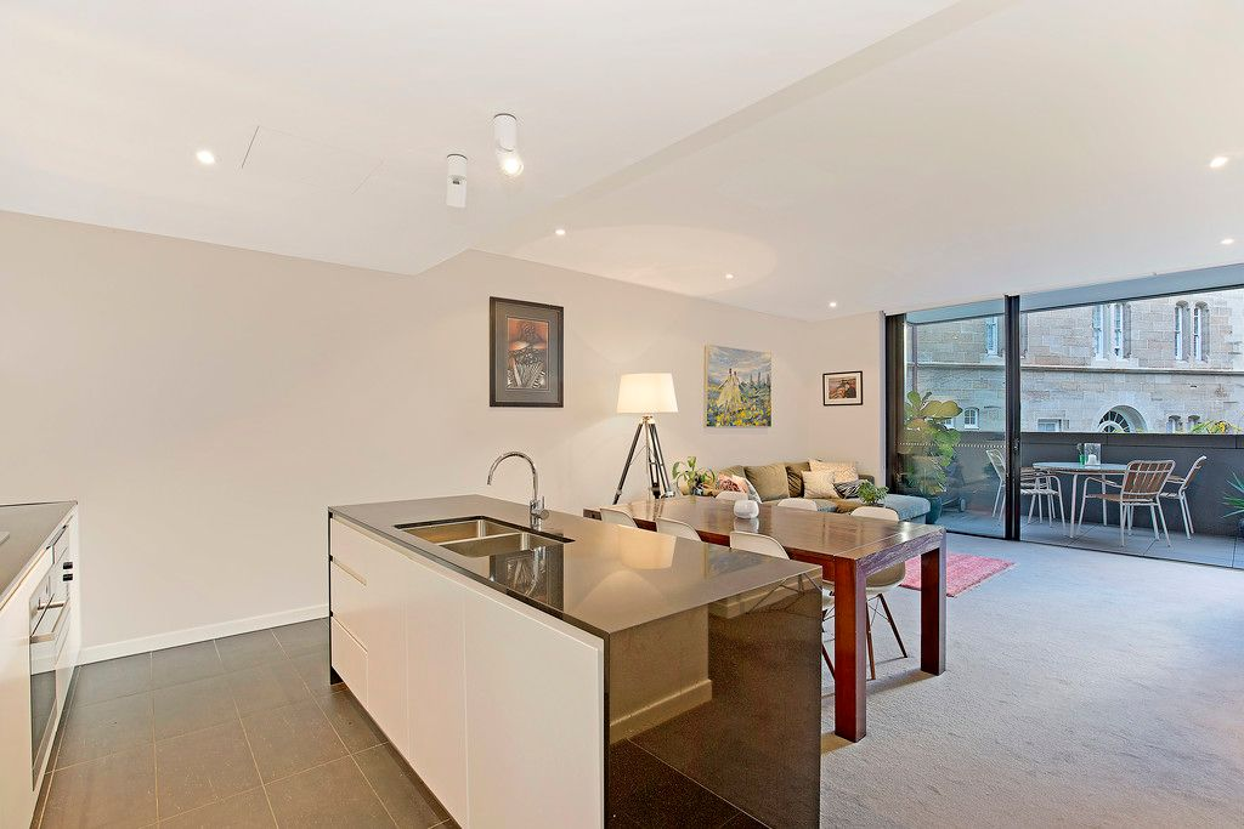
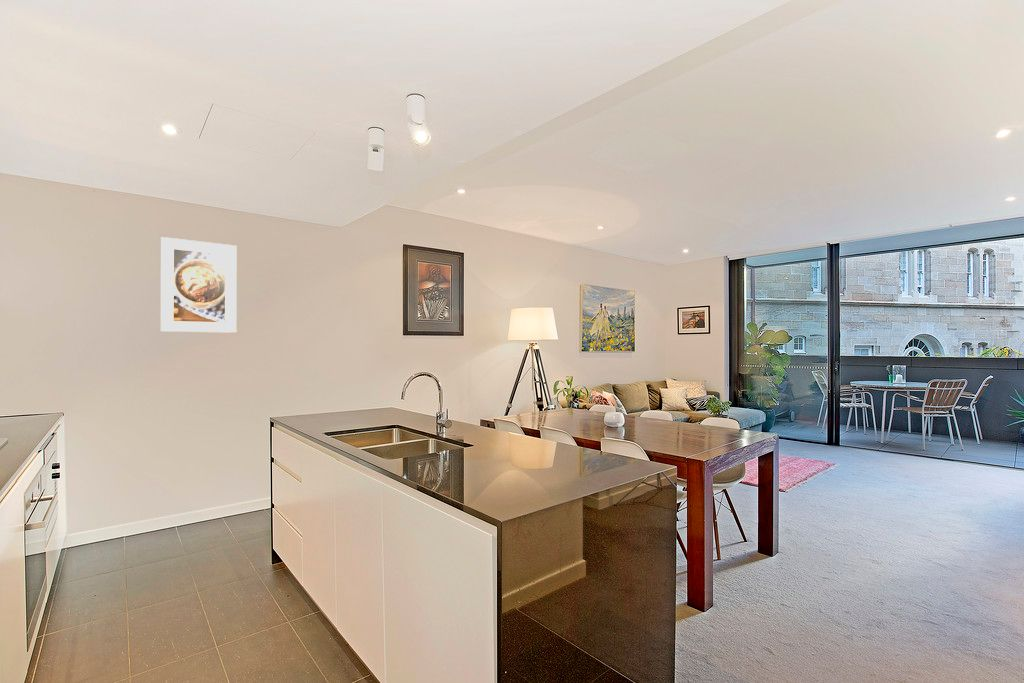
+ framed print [159,236,238,334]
